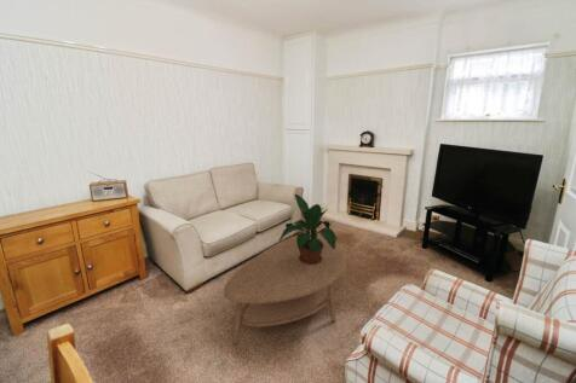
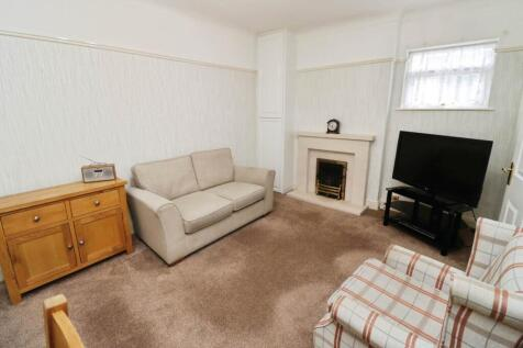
- potted plant [278,193,339,265]
- coffee table [223,232,347,346]
